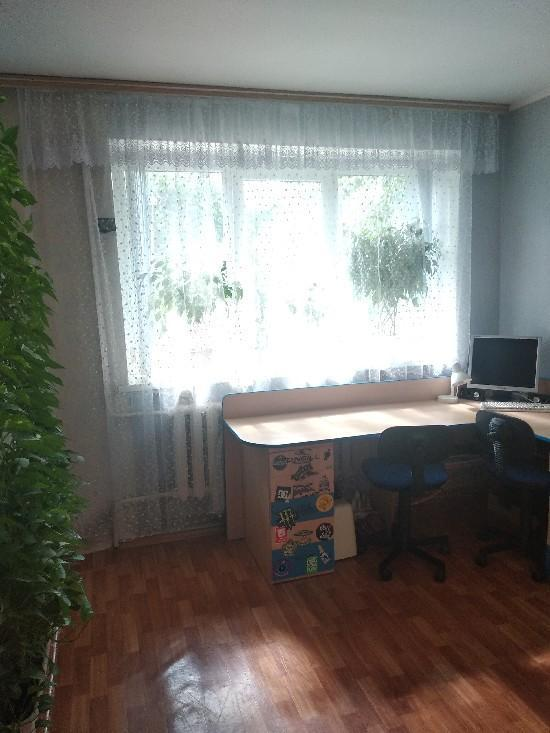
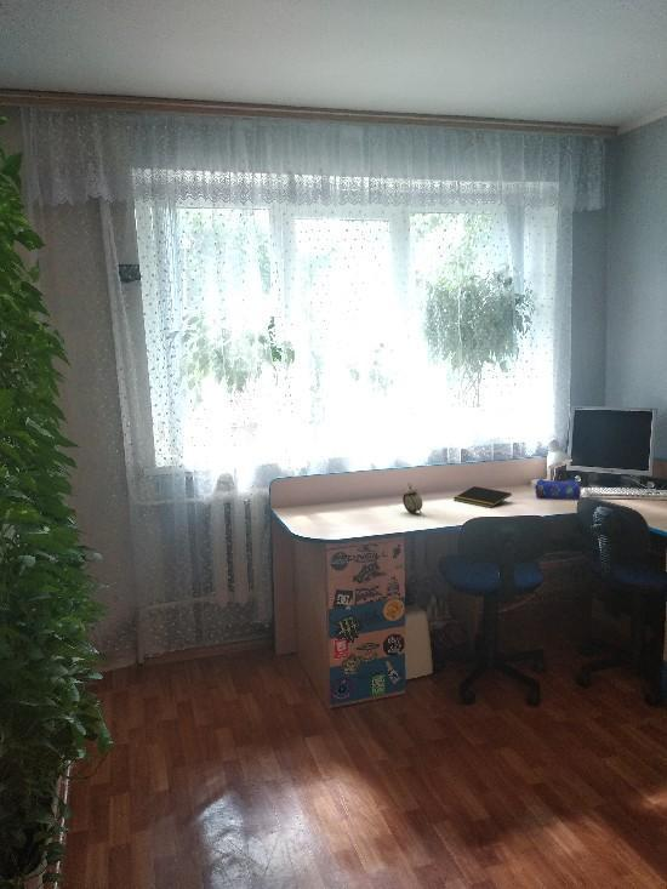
+ notepad [452,485,513,509]
+ pencil case [534,478,582,500]
+ alarm clock [401,481,423,515]
